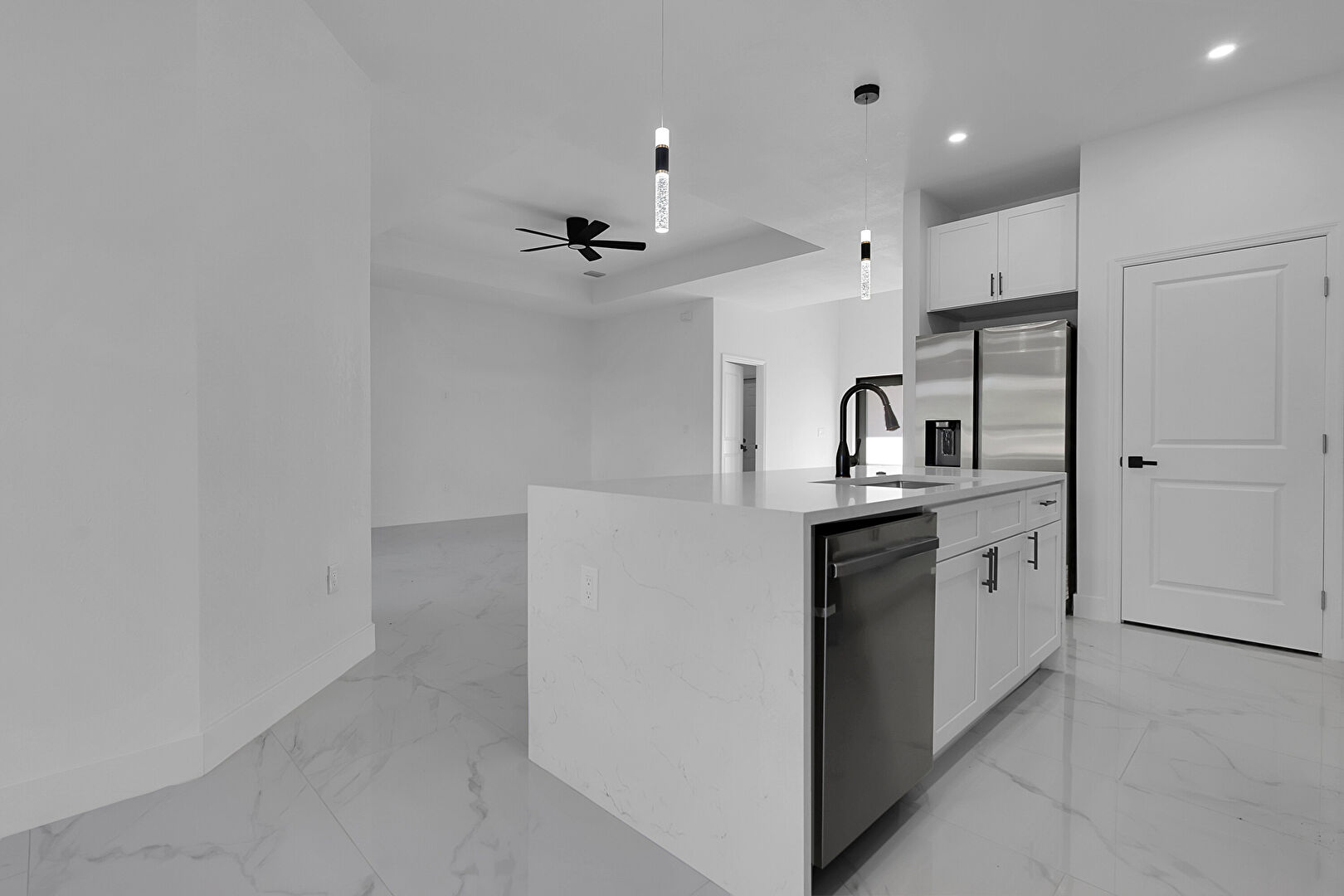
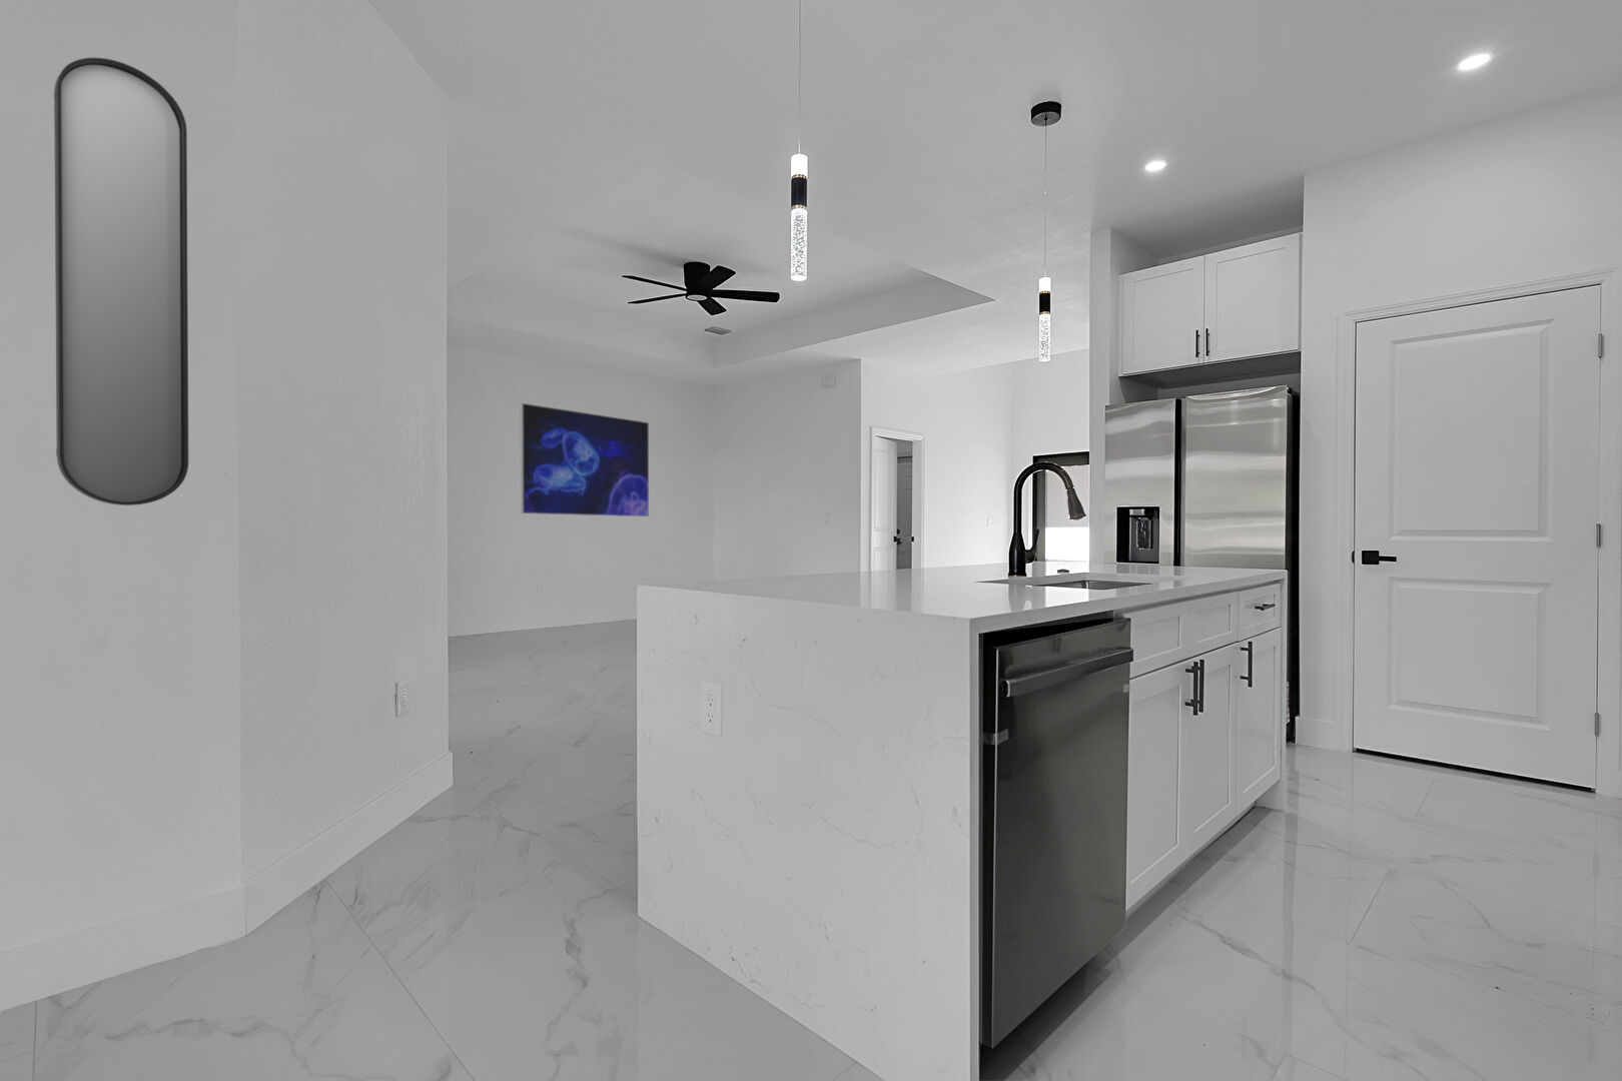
+ home mirror [53,57,189,507]
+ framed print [520,403,649,518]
